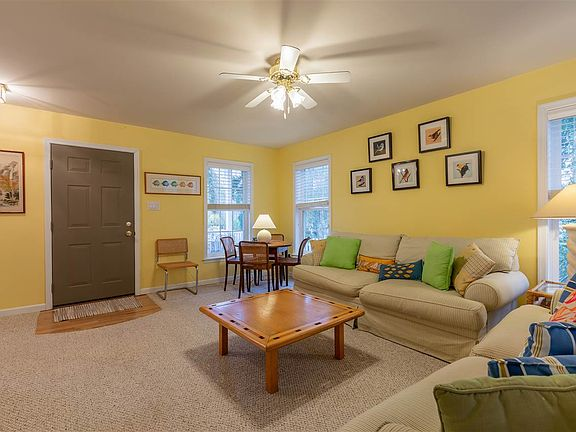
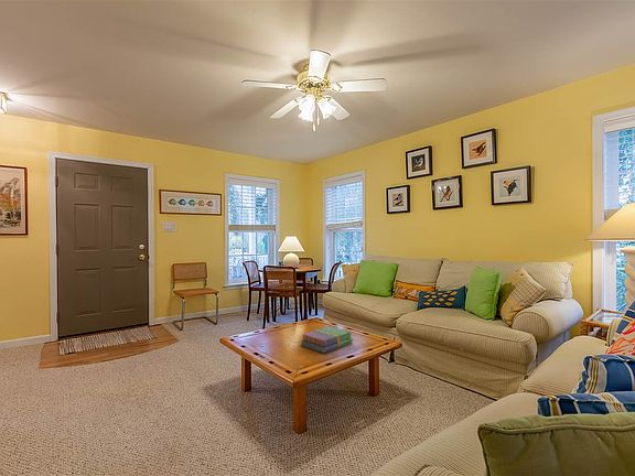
+ books [300,325,354,354]
